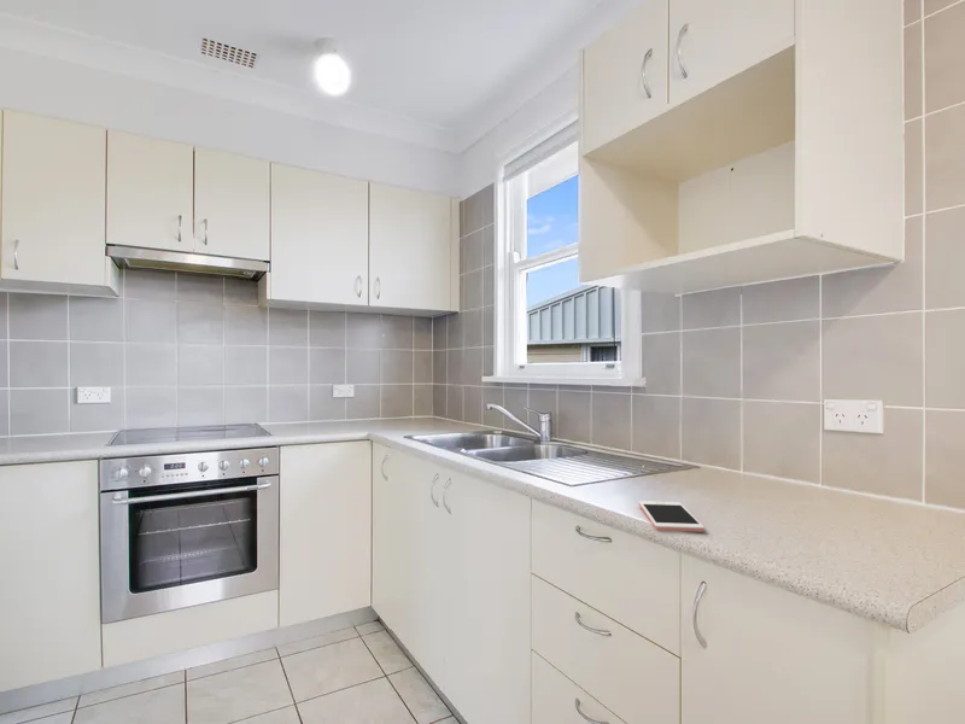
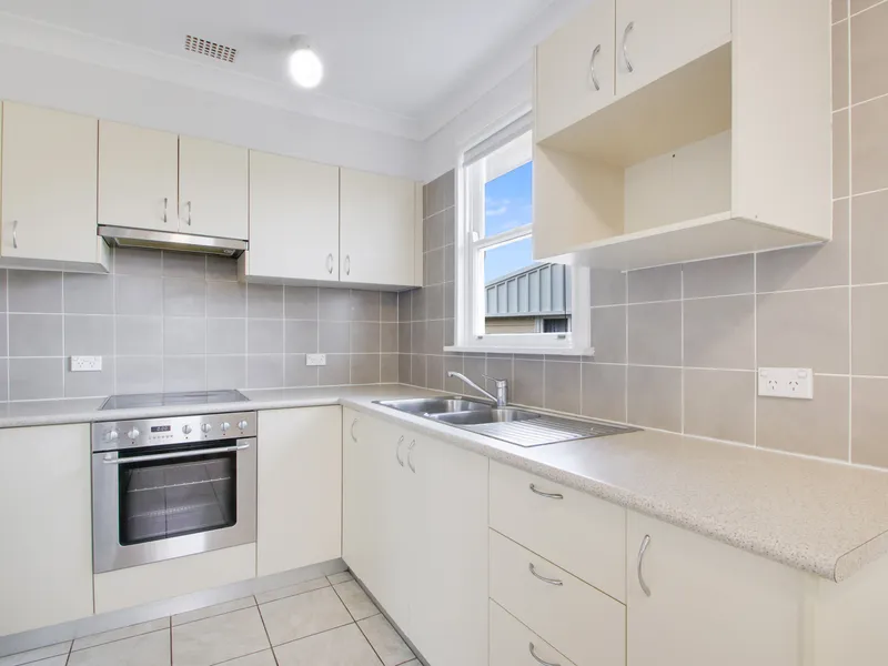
- cell phone [638,500,706,533]
